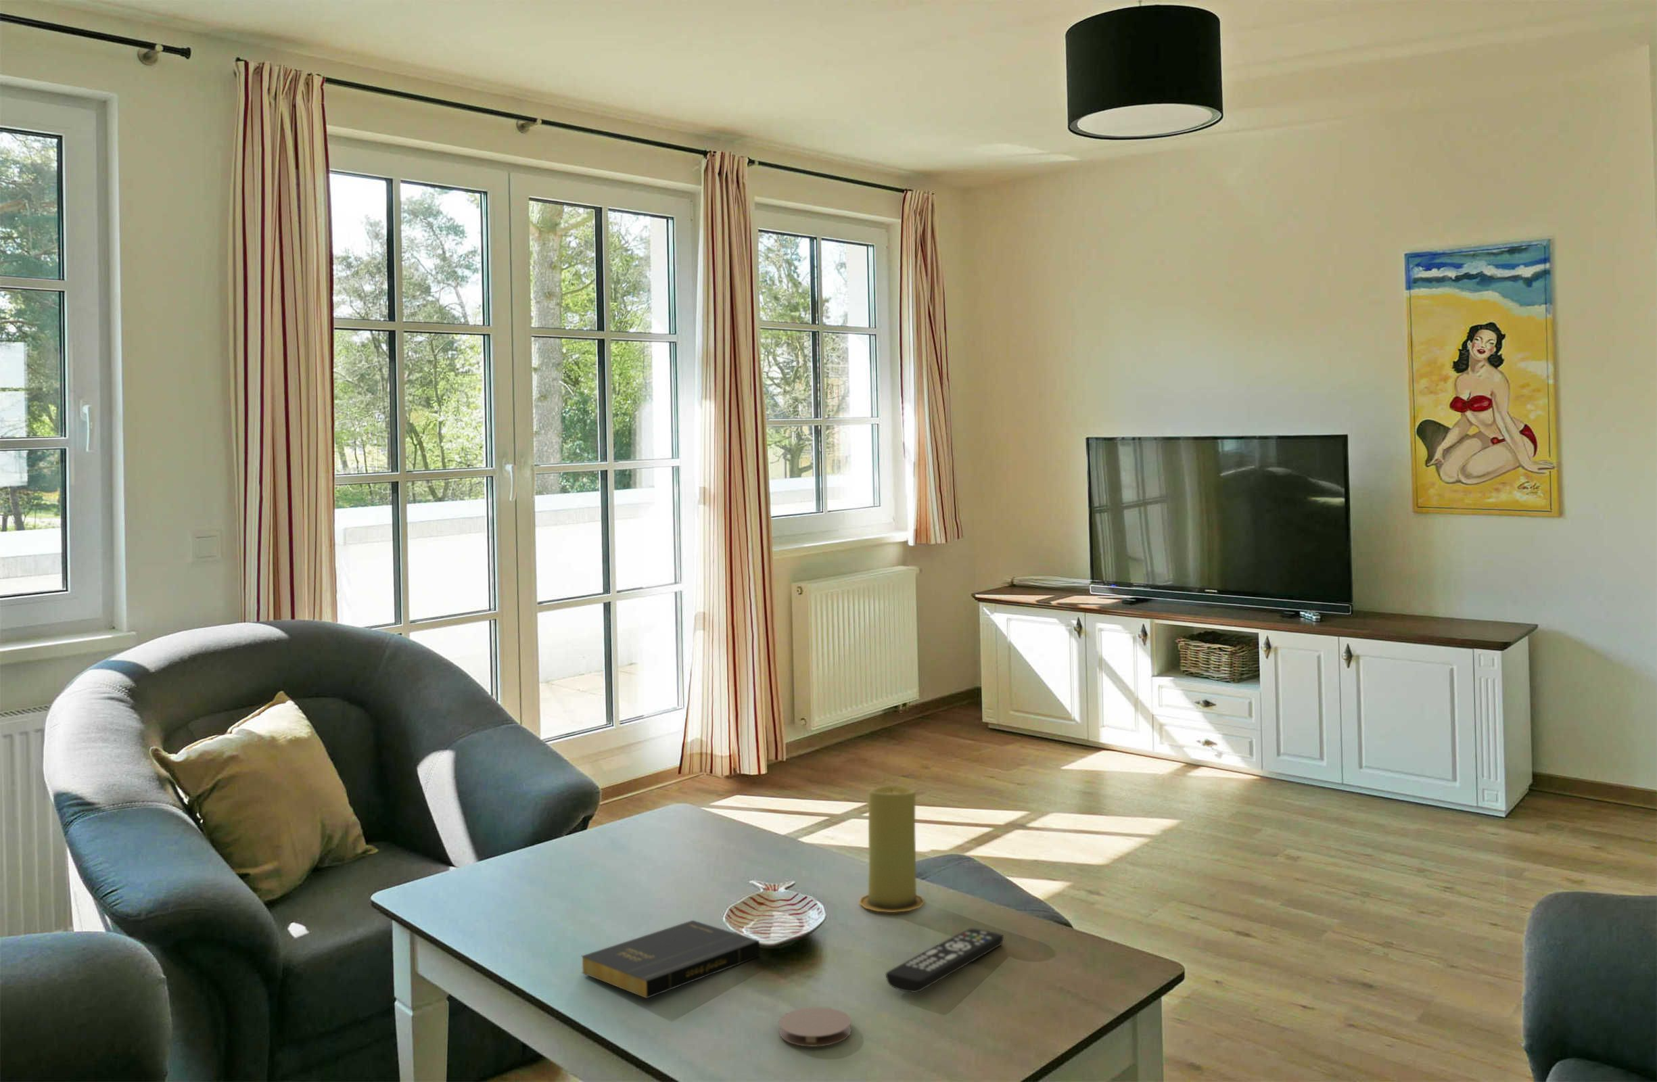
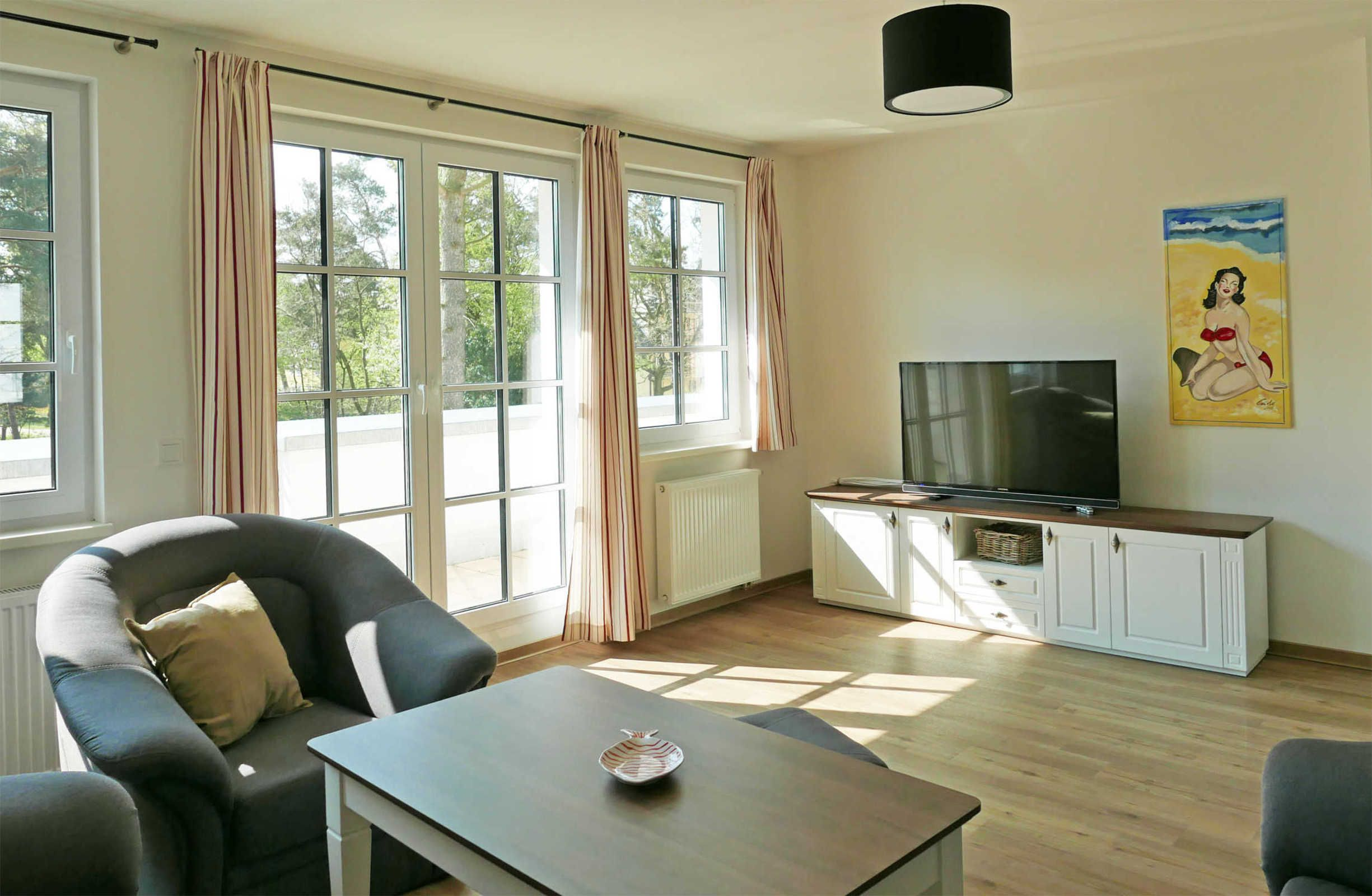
- candle [859,785,925,913]
- coaster [779,1006,853,1047]
- remote control [885,927,1005,994]
- book [580,920,760,1000]
